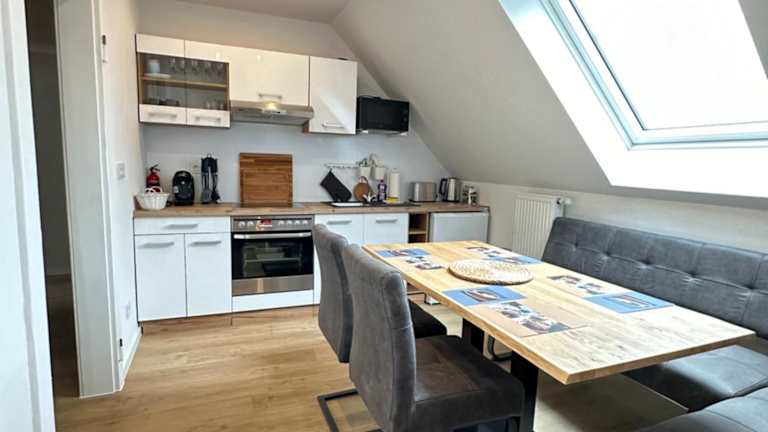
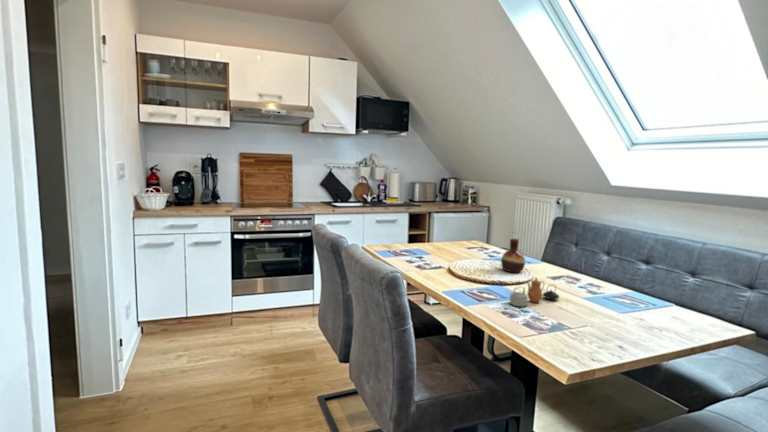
+ teapot [509,277,560,307]
+ vase [500,238,526,274]
